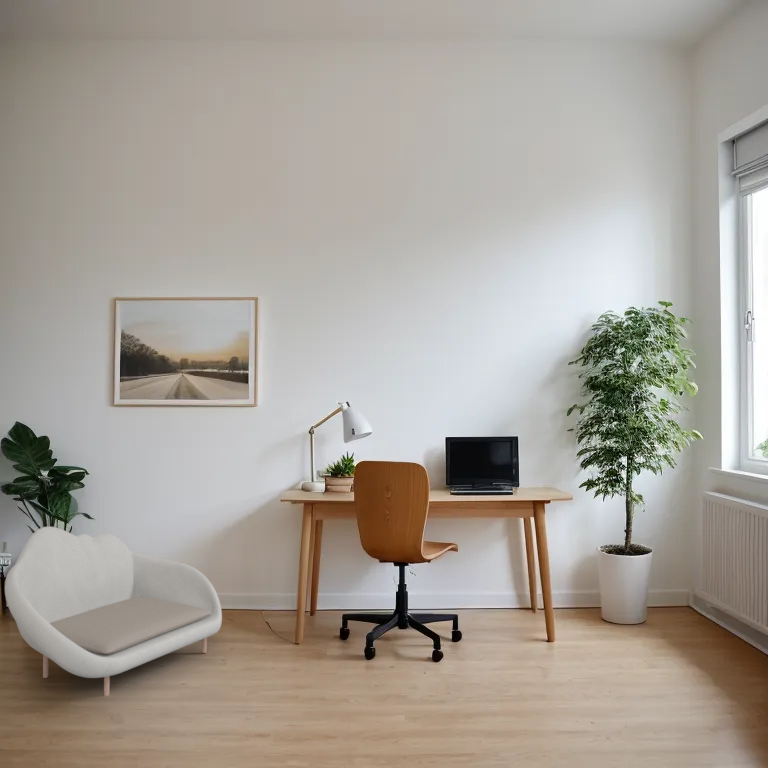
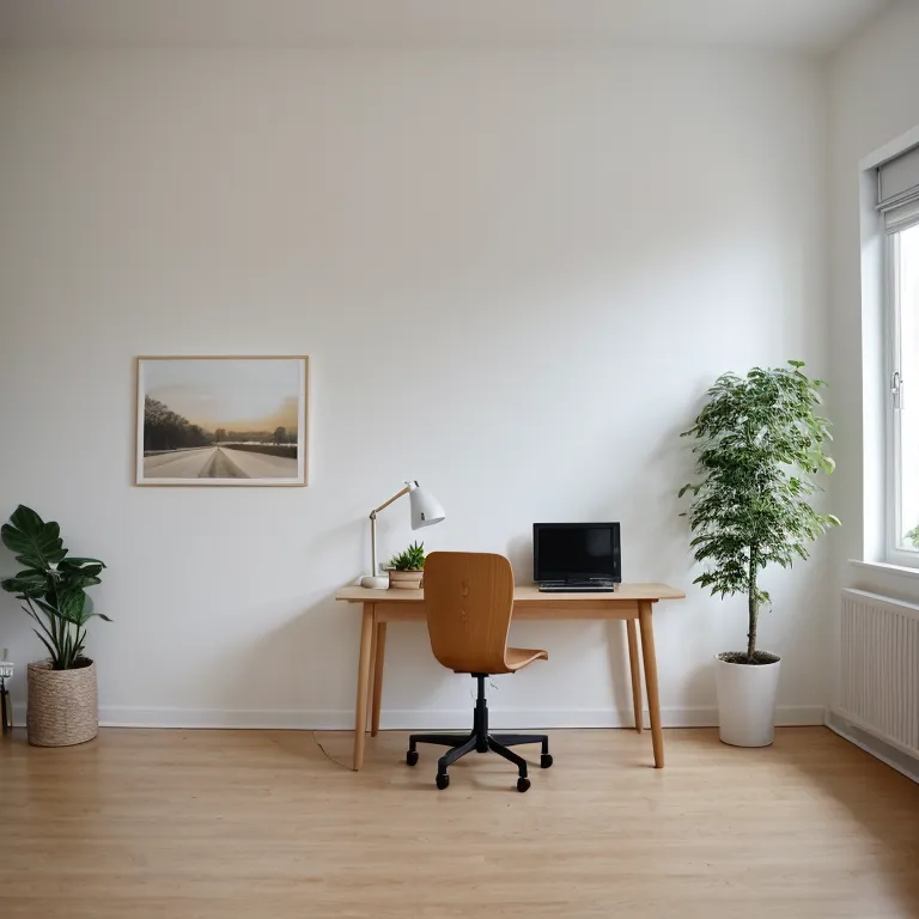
- armchair [4,525,223,697]
